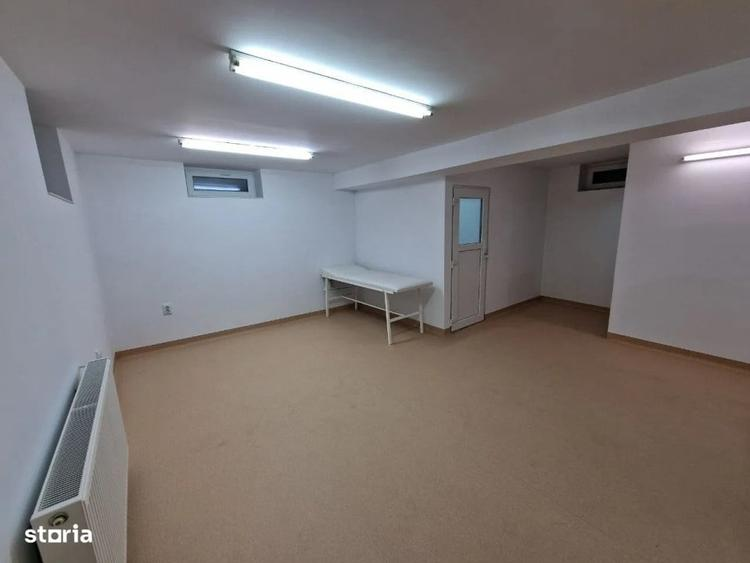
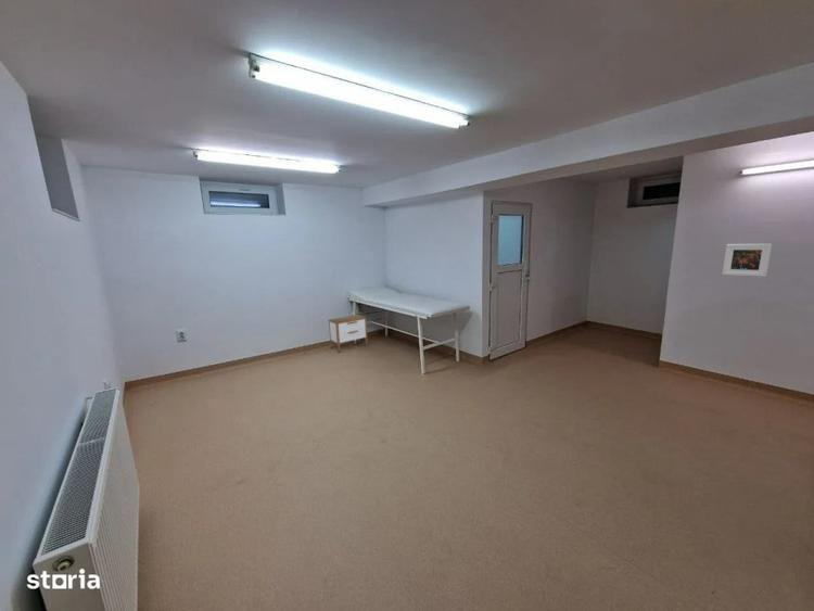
+ nightstand [328,314,369,354]
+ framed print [721,243,773,277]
